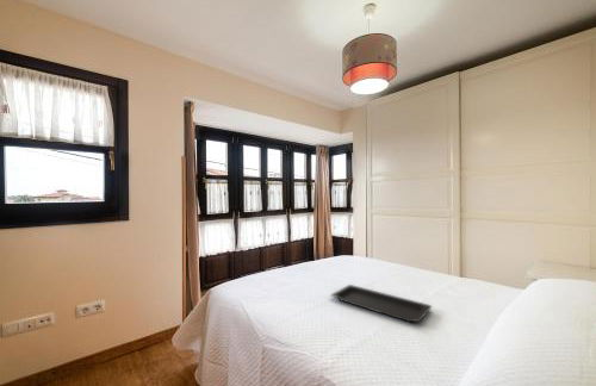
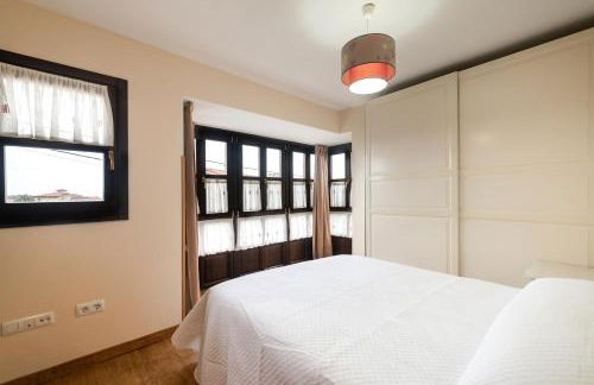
- serving tray [330,284,433,323]
